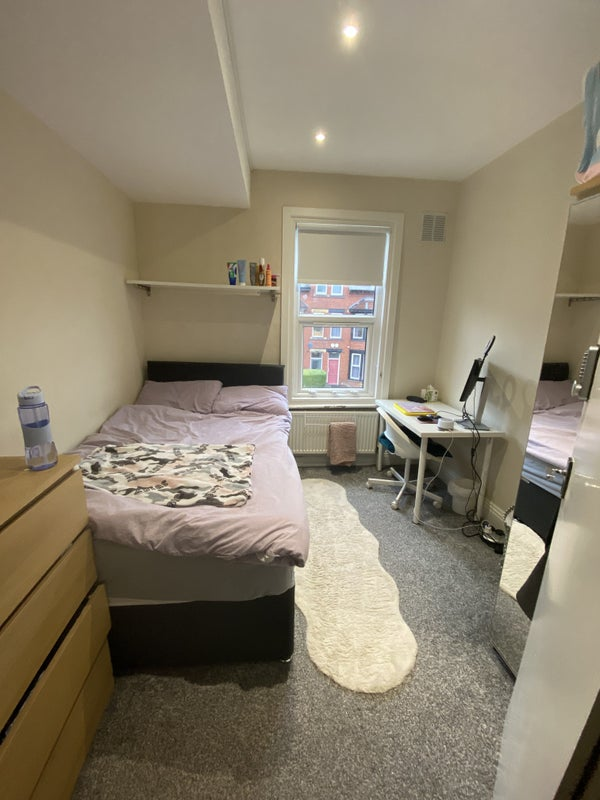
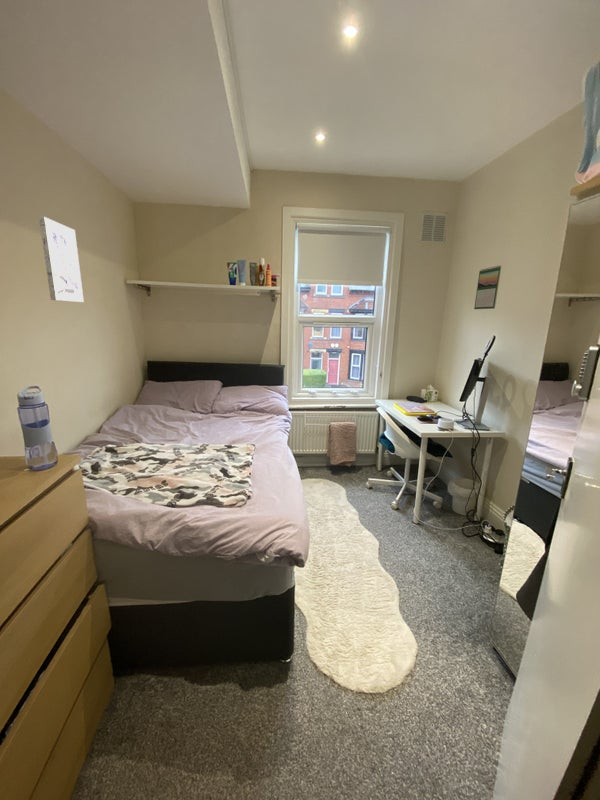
+ calendar [473,264,502,310]
+ wall art [38,215,85,303]
